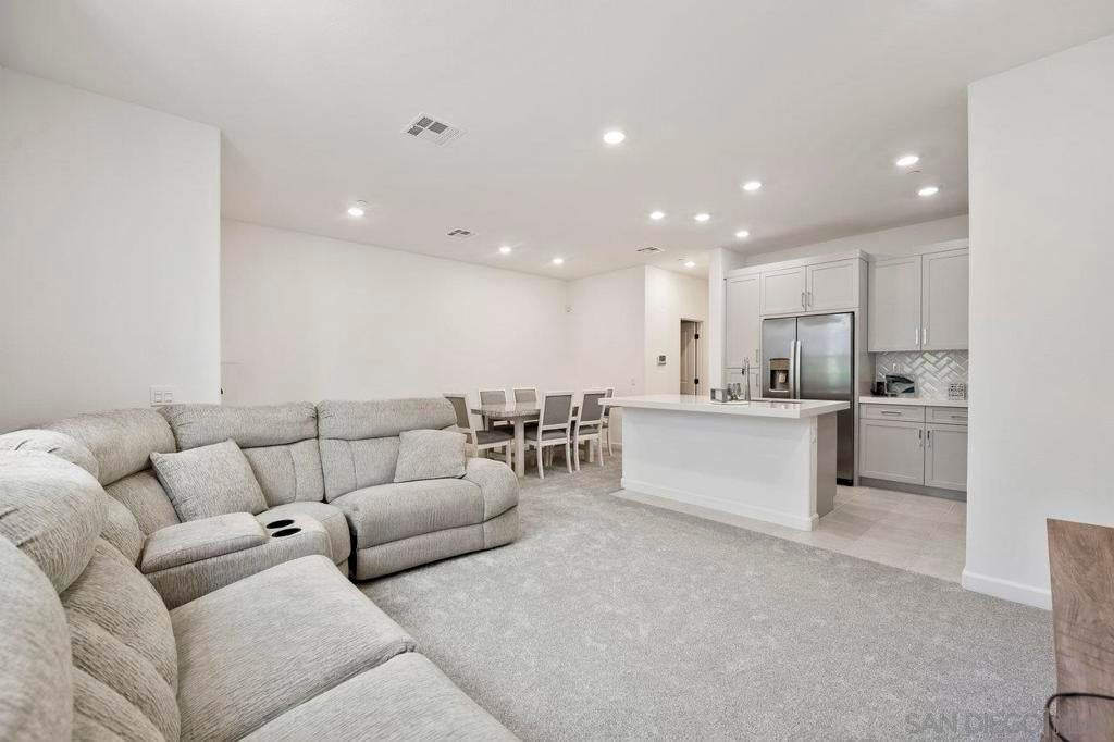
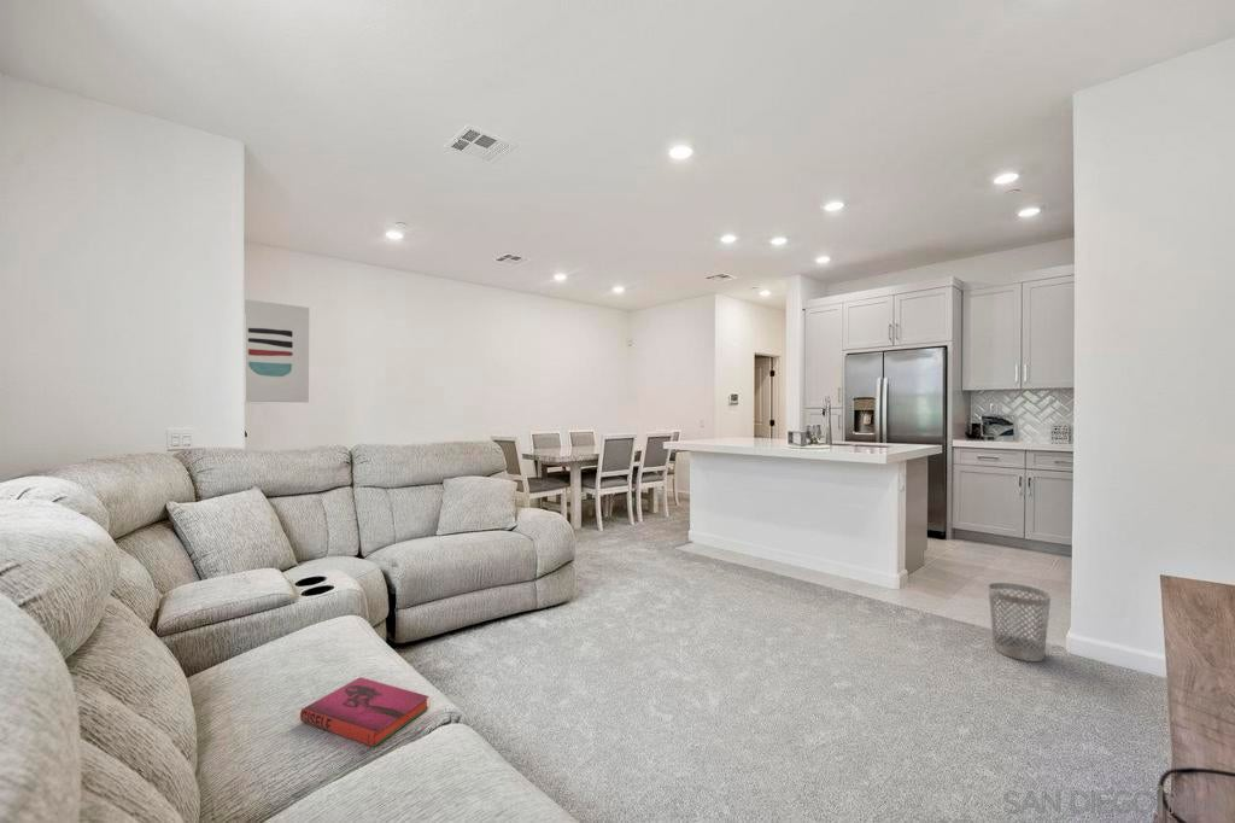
+ wastebasket [987,582,1052,663]
+ hardback book [299,676,431,748]
+ wall art [244,298,310,403]
